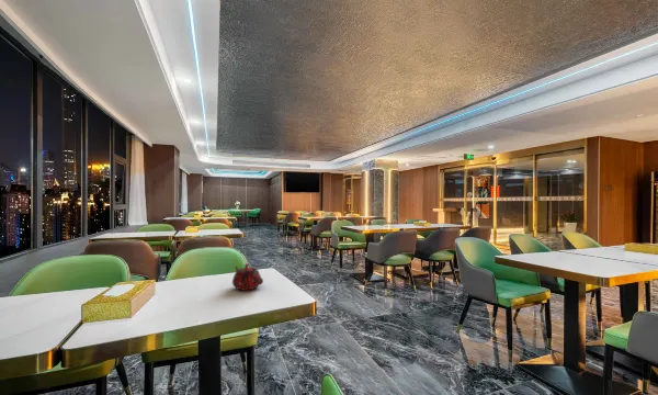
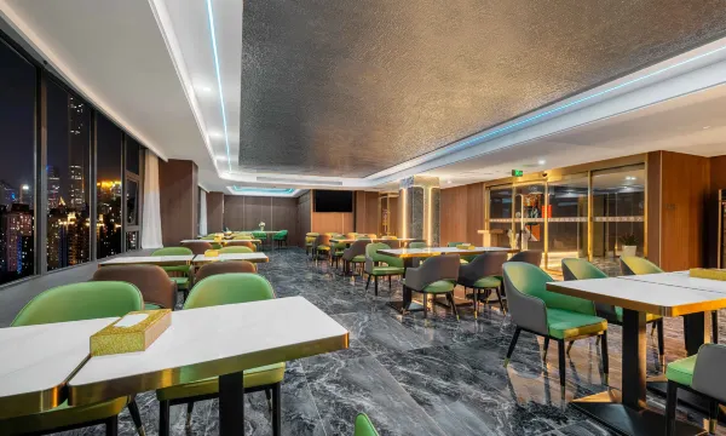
- teapot [231,262,264,292]
